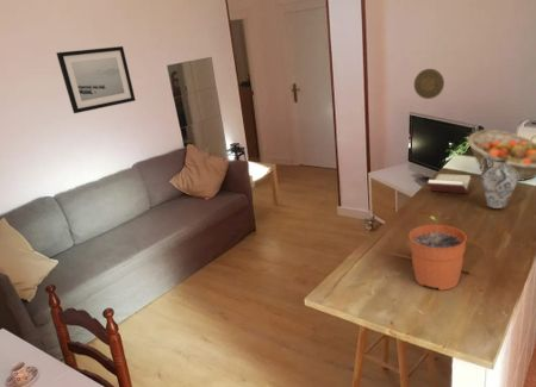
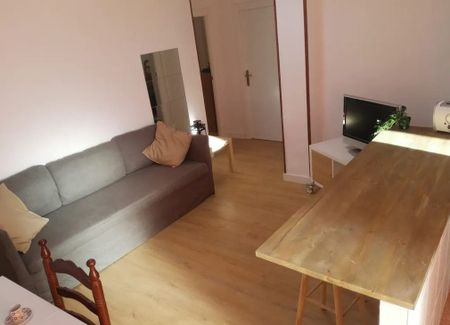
- book [425,173,474,194]
- decorative plate [413,68,445,100]
- fruit basket [467,129,536,182]
- plant pot [407,214,468,292]
- wall art [56,45,137,114]
- ceramic jug [479,155,518,210]
